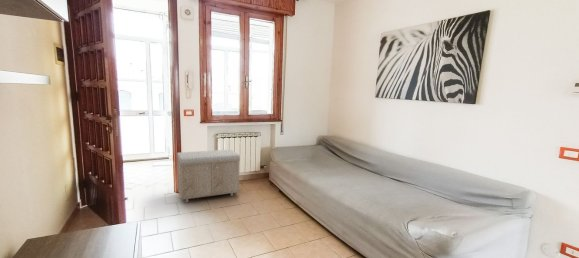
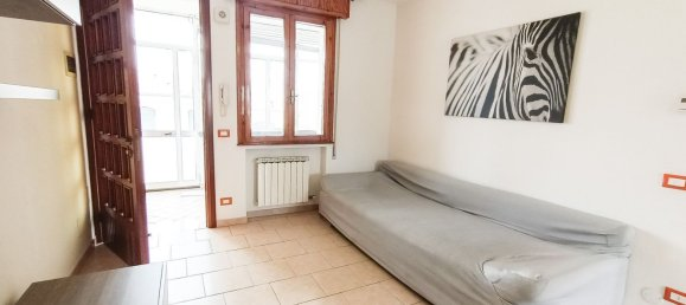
- storage bench [176,149,241,203]
